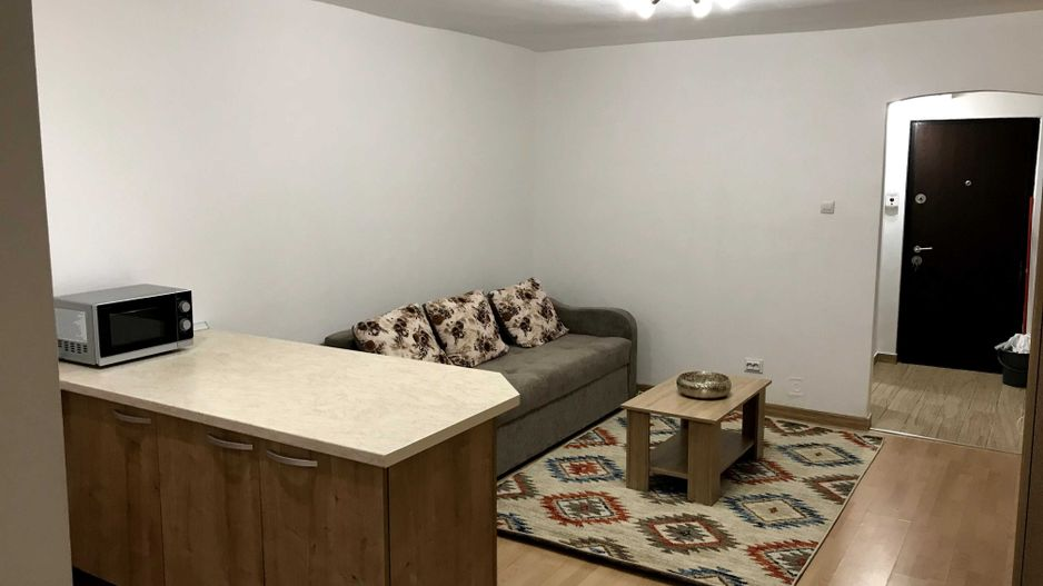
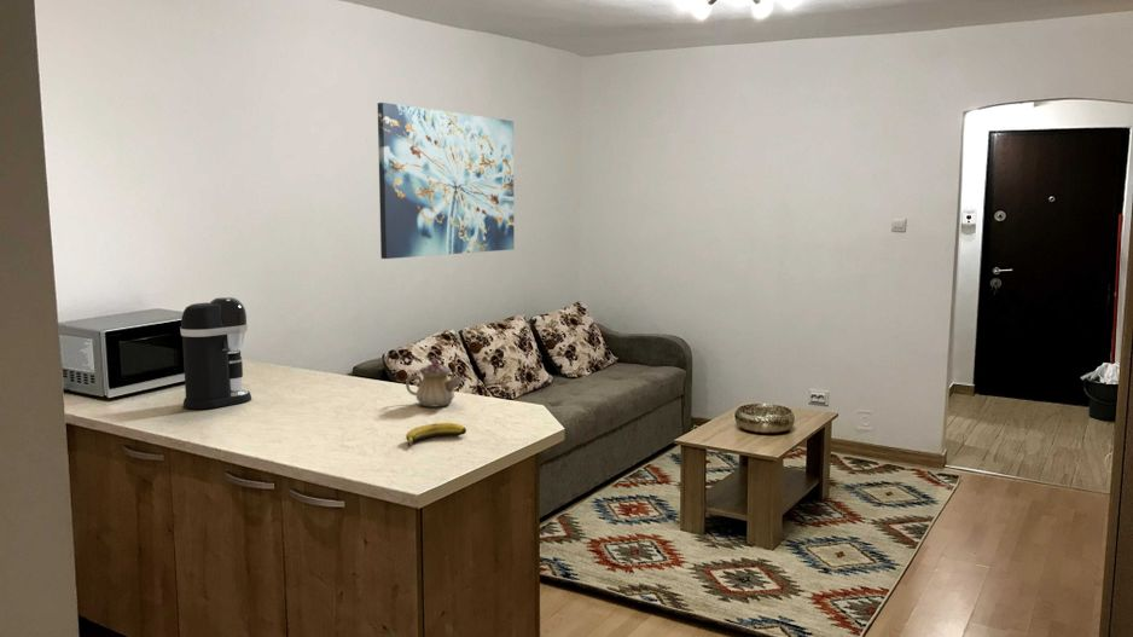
+ coffee maker [179,295,252,410]
+ teapot [405,357,463,407]
+ banana [405,422,467,448]
+ wall art [377,102,516,260]
